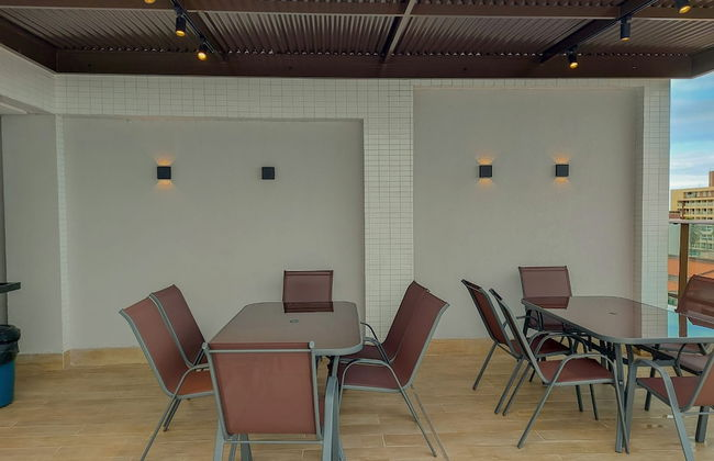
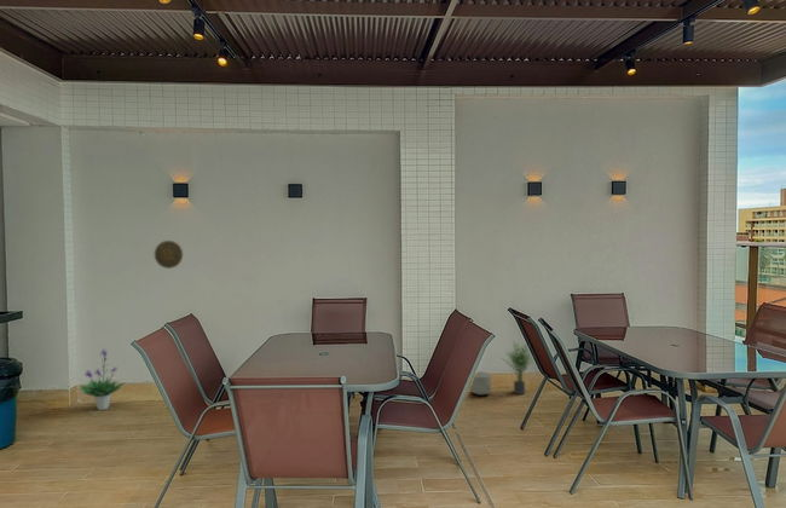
+ decorative plate [154,239,184,270]
+ potted plant [79,347,127,411]
+ planter [469,370,492,397]
+ potted plant [501,339,533,396]
